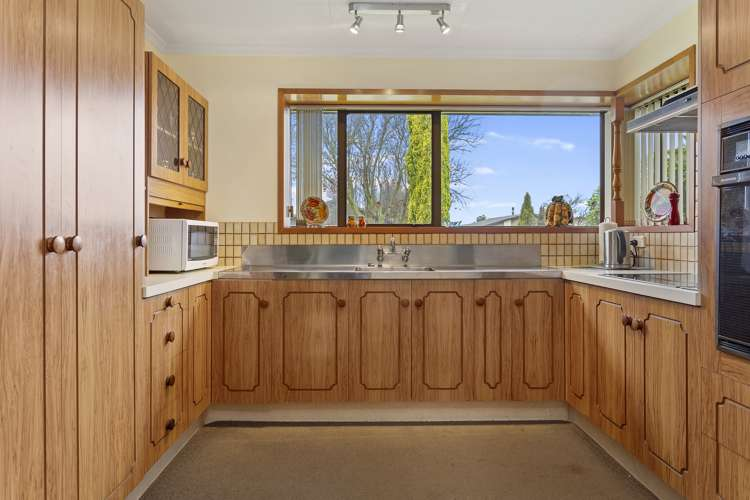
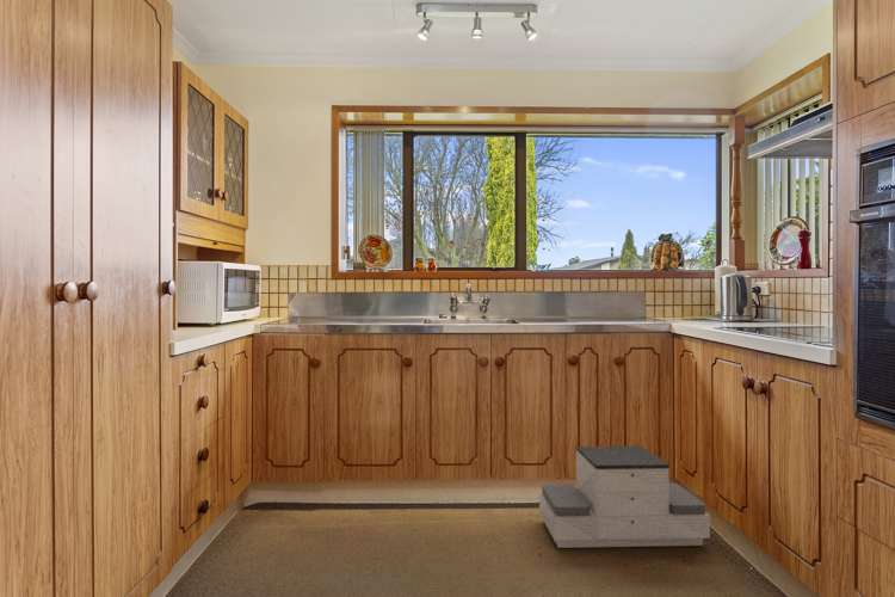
+ step stool [538,445,711,549]
